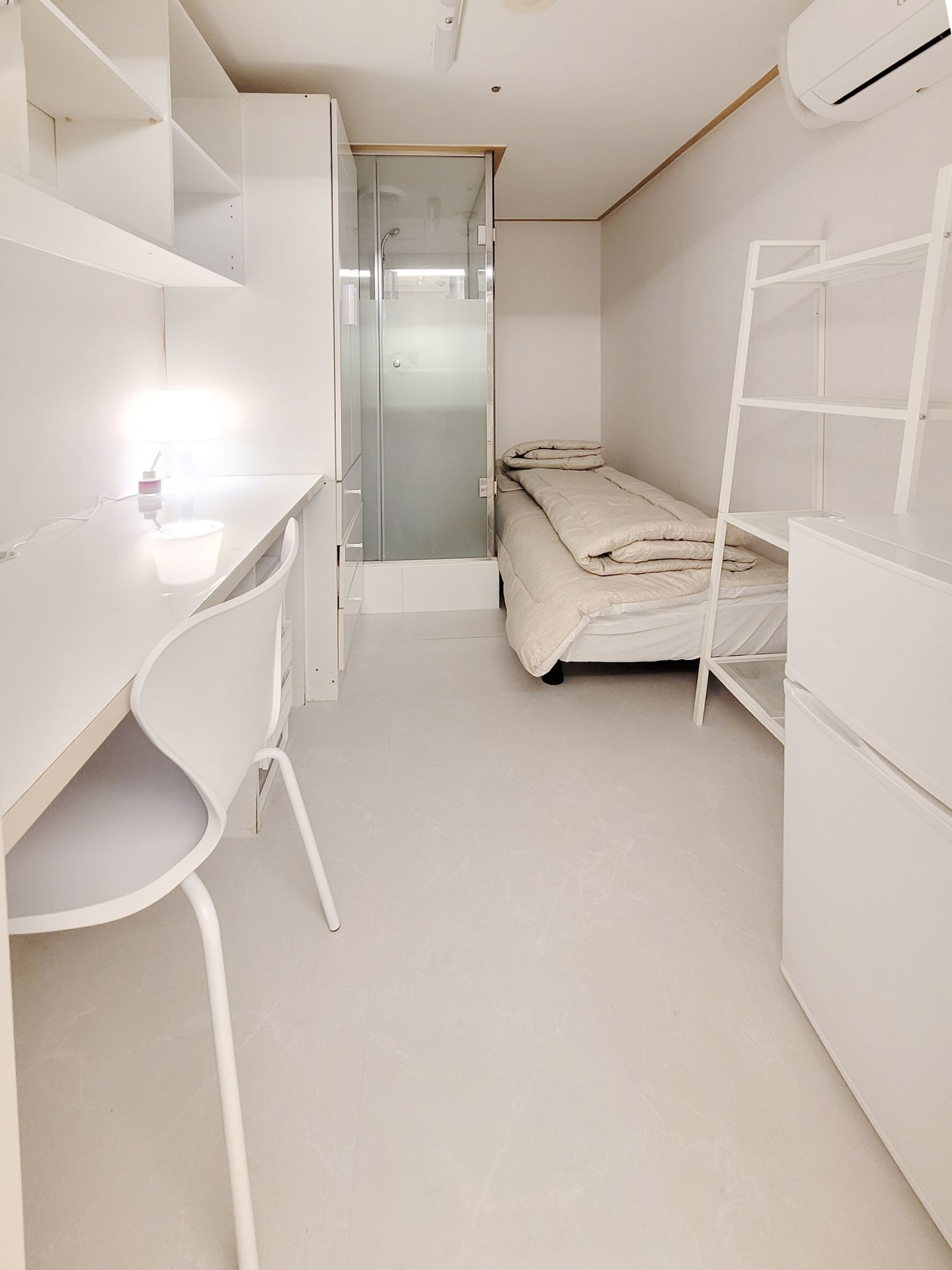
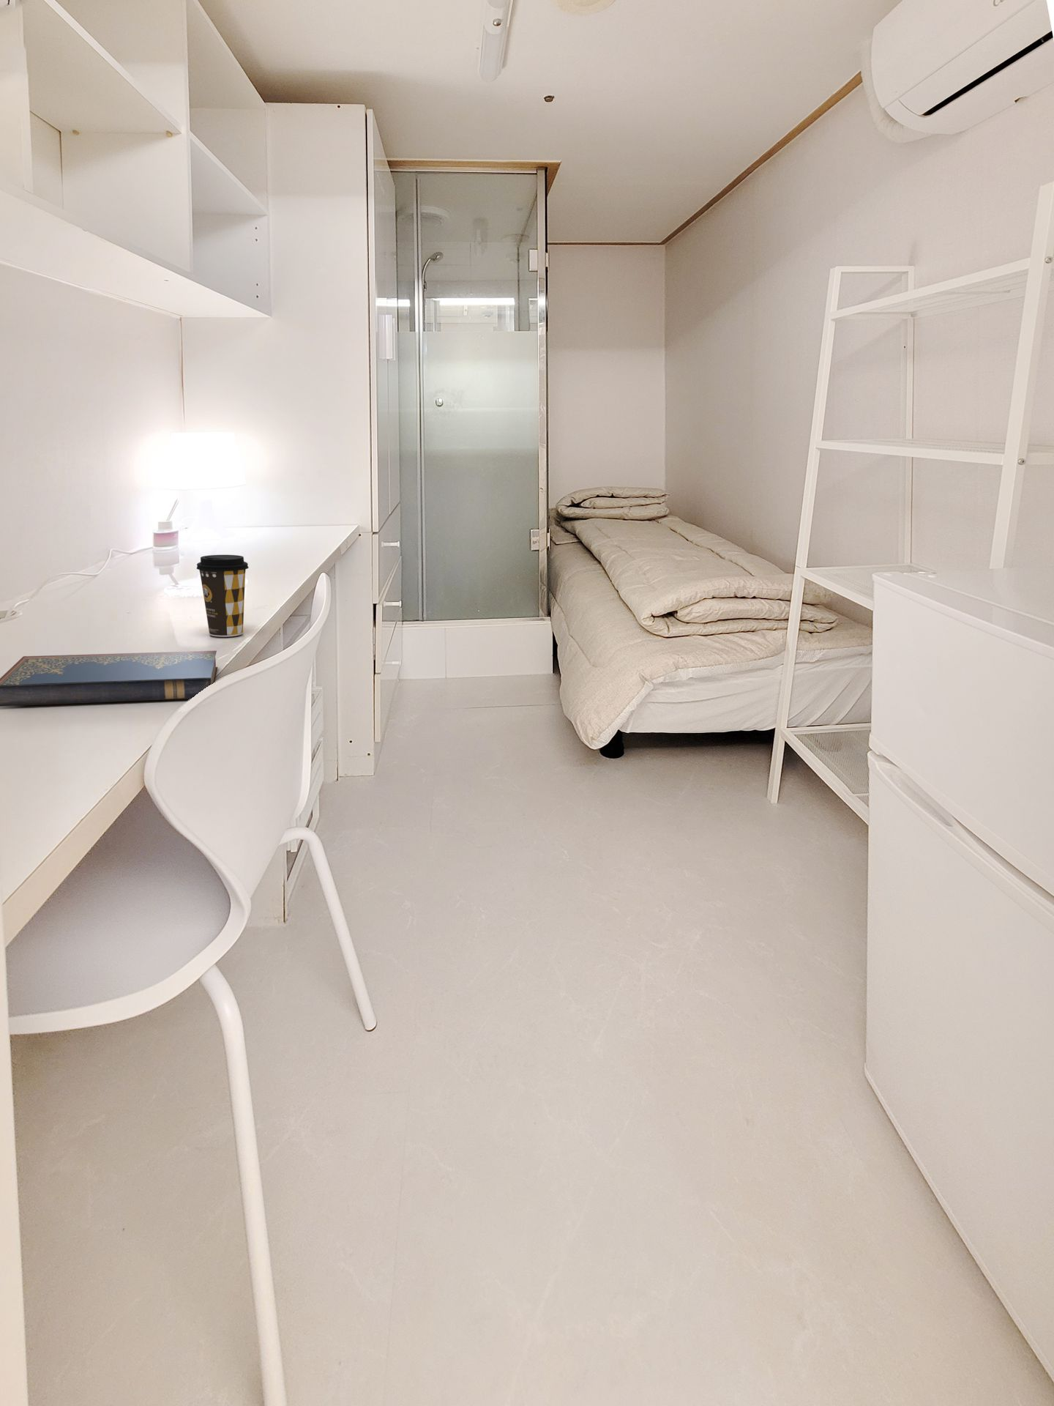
+ coffee cup [196,555,249,637]
+ hardcover book [0,650,218,706]
